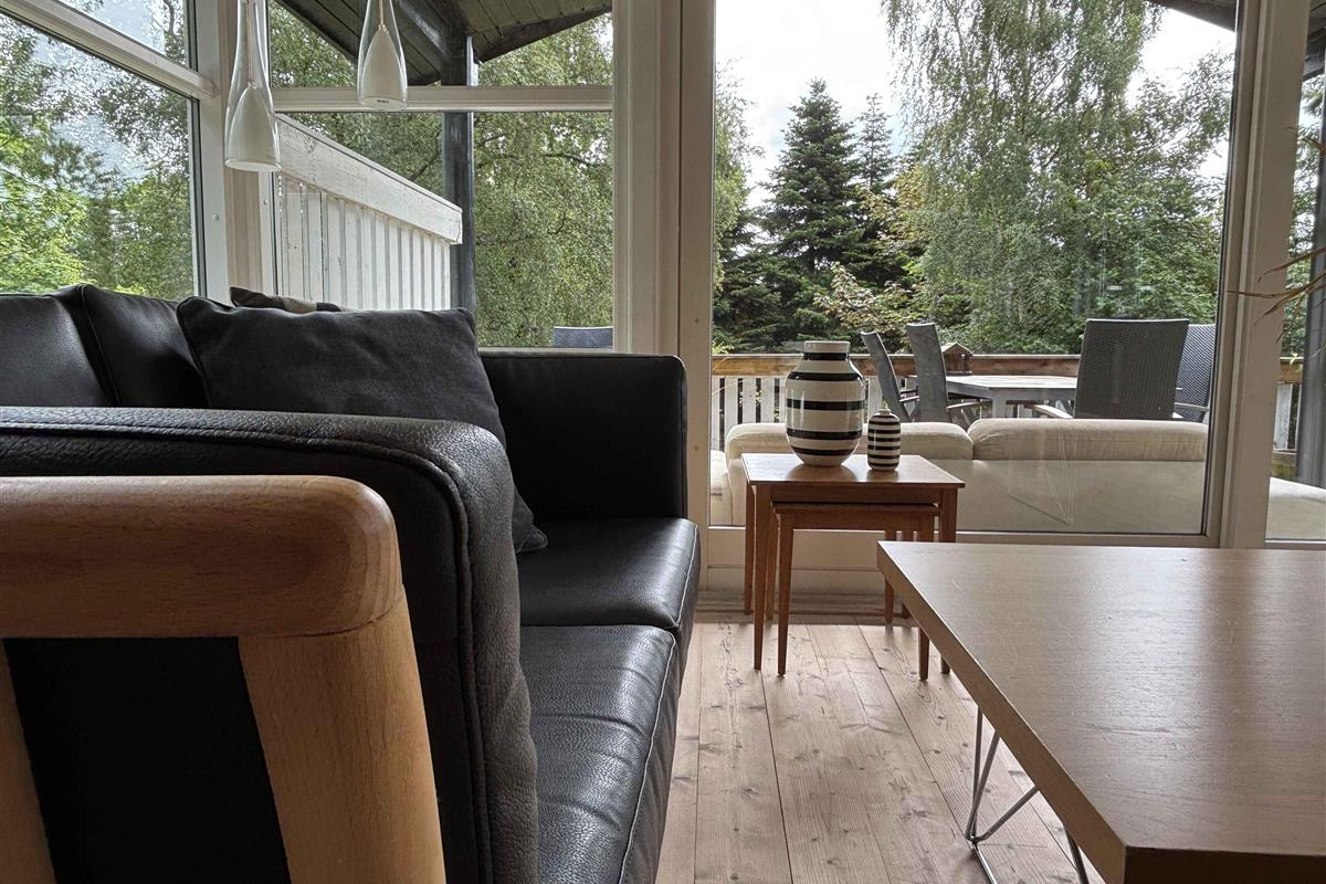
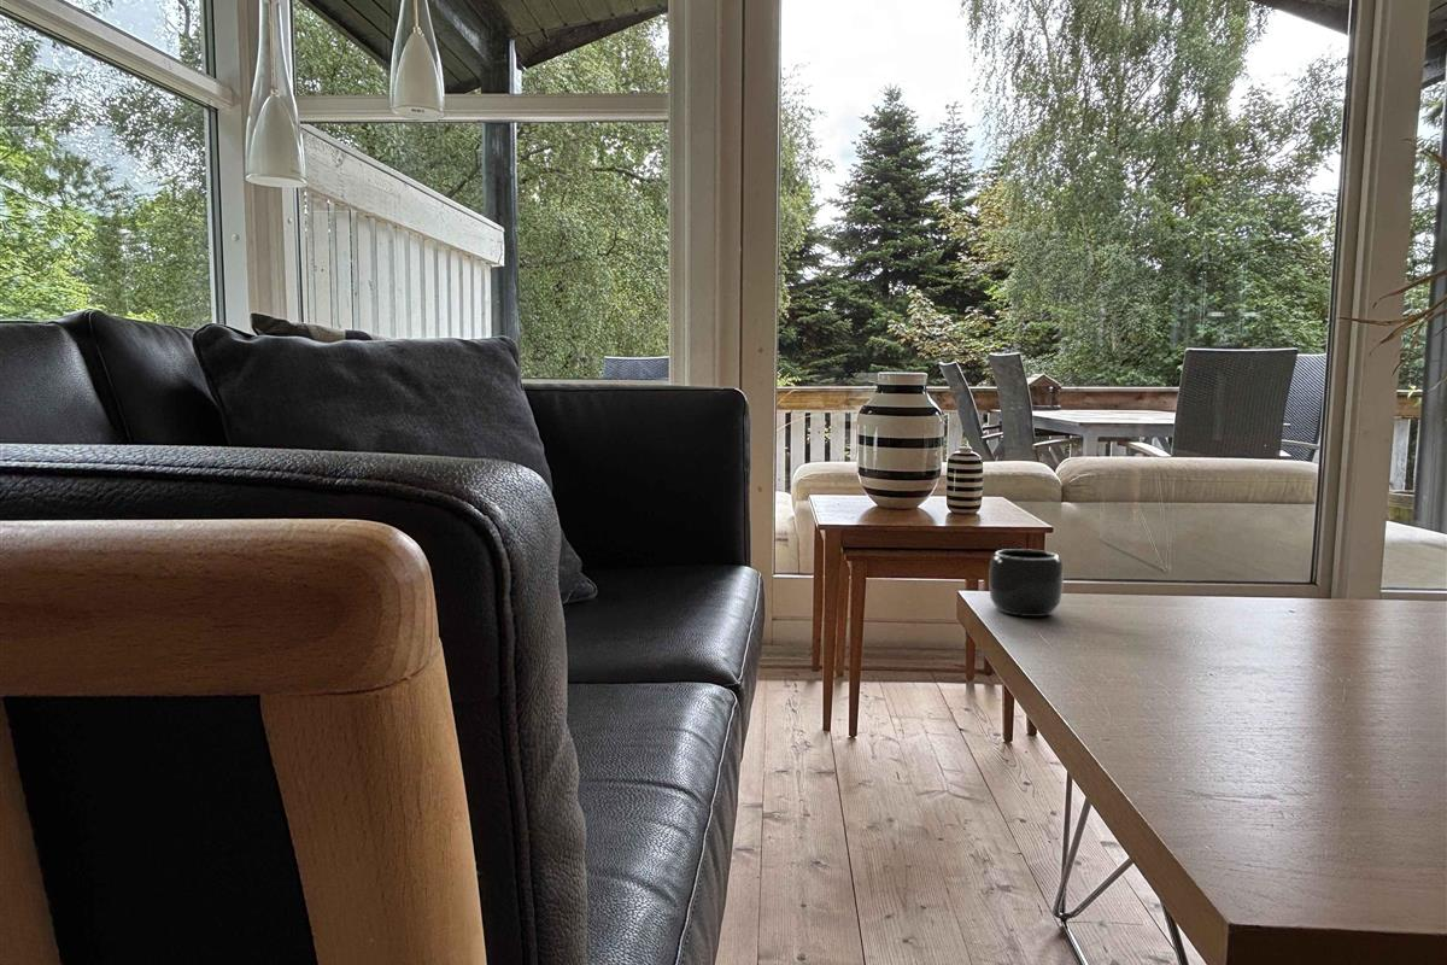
+ mug [988,548,1065,618]
